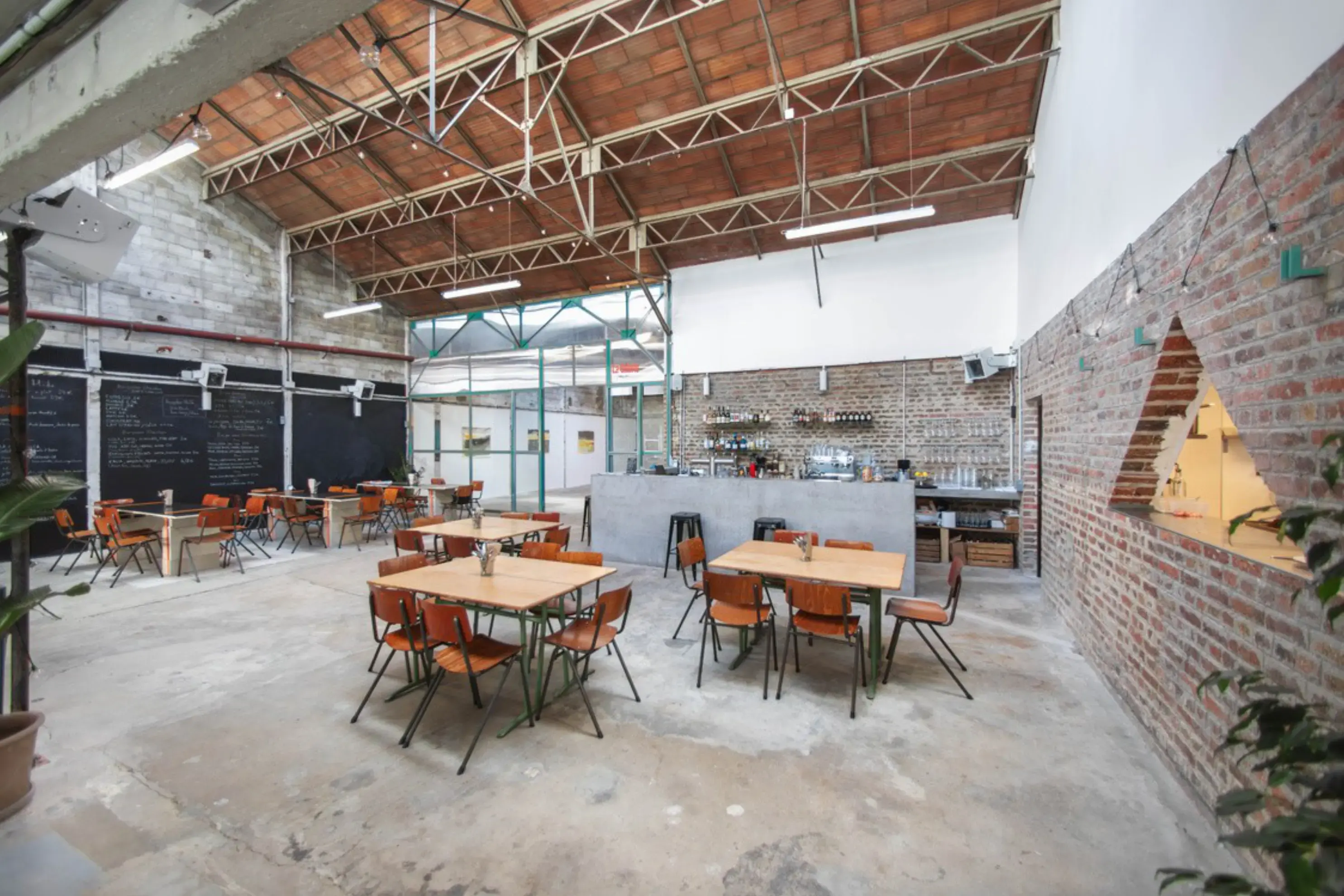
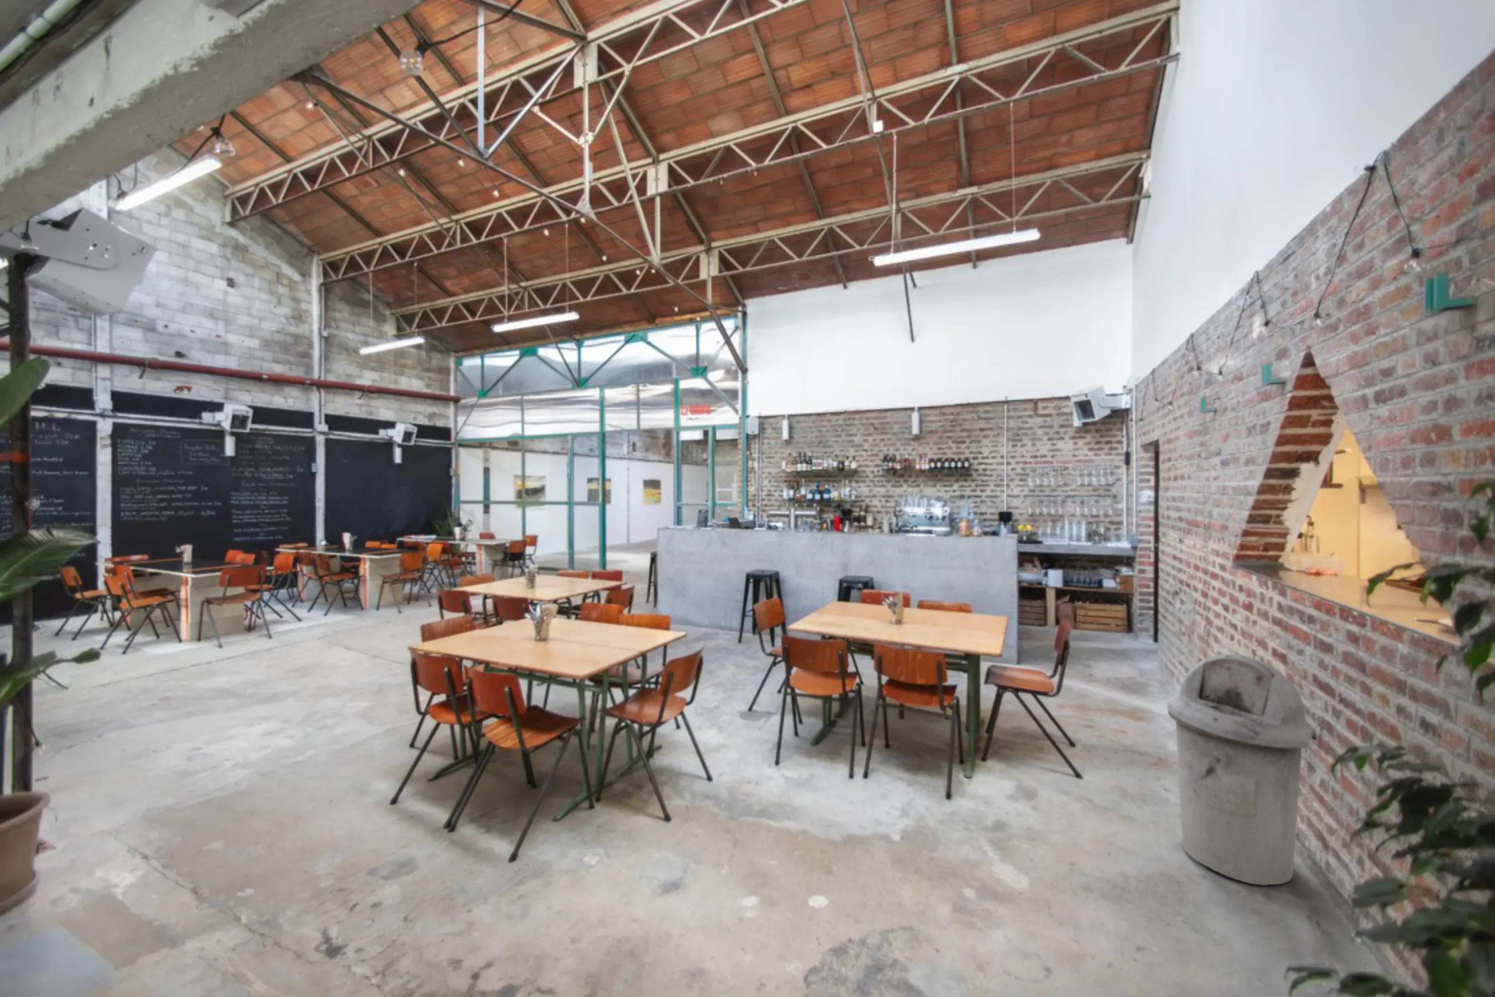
+ trash can [1167,653,1318,886]
